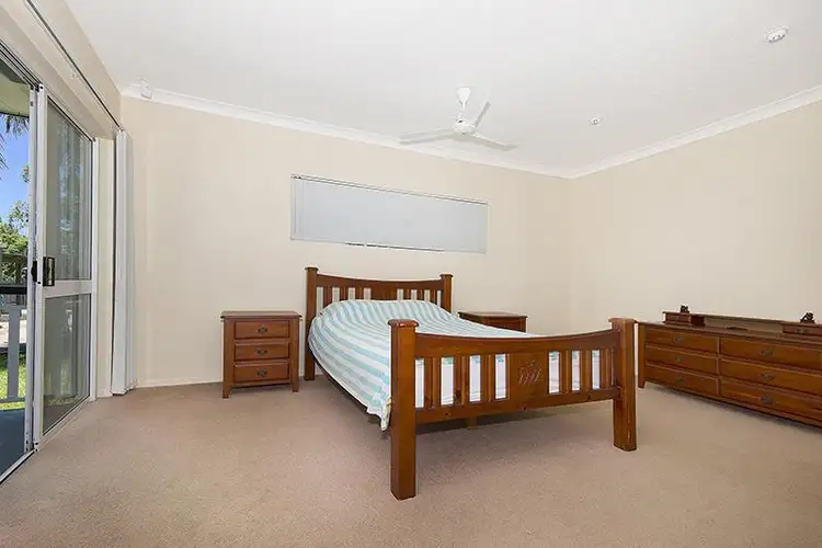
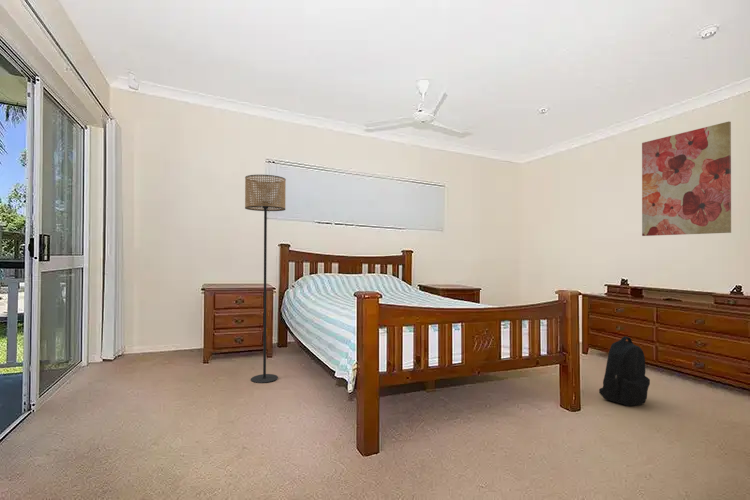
+ backpack [598,336,651,407]
+ wall art [641,121,732,237]
+ floor lamp [244,174,287,384]
